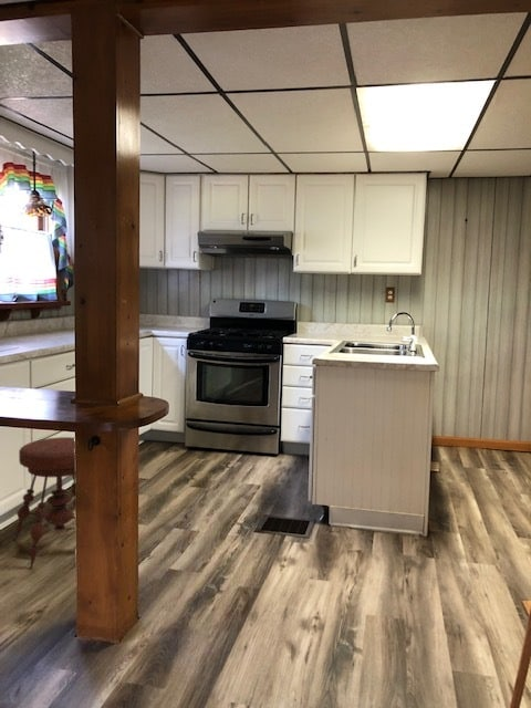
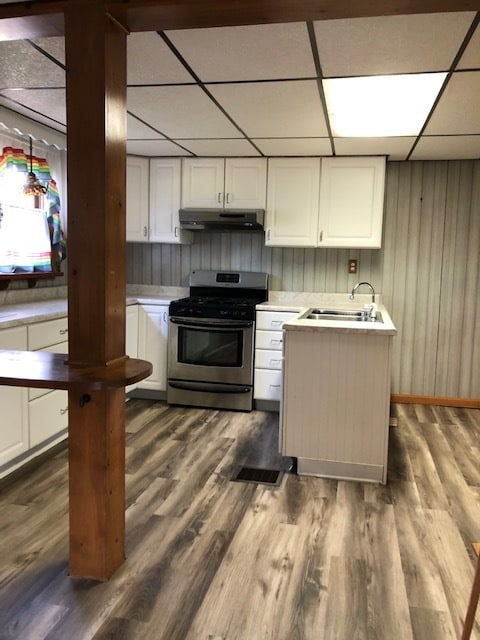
- stool [12,436,76,570]
